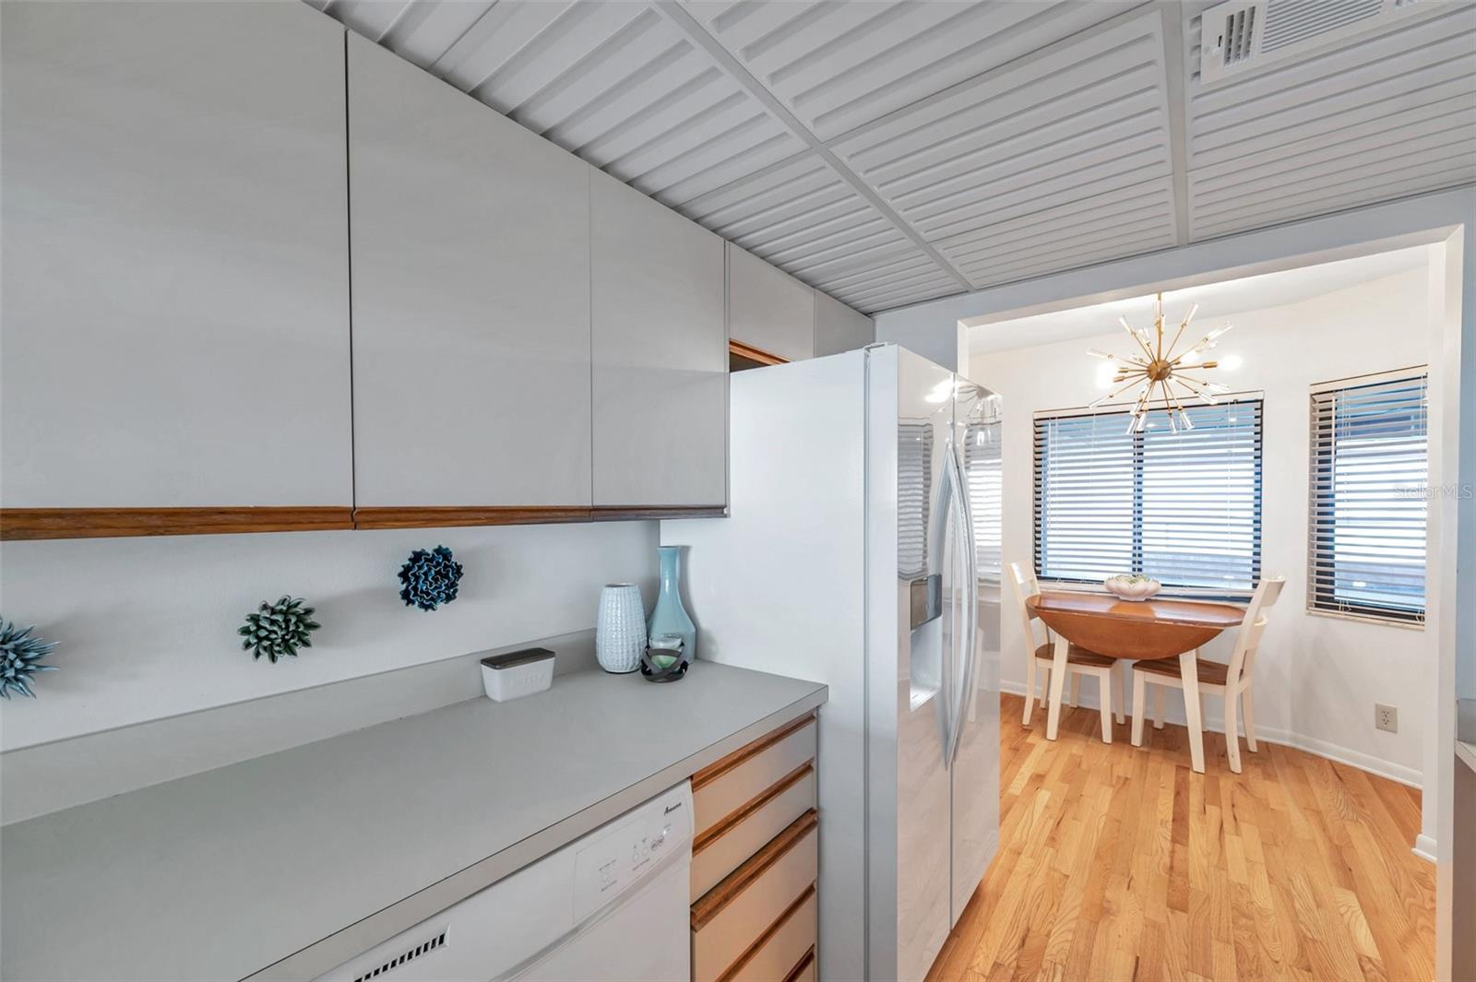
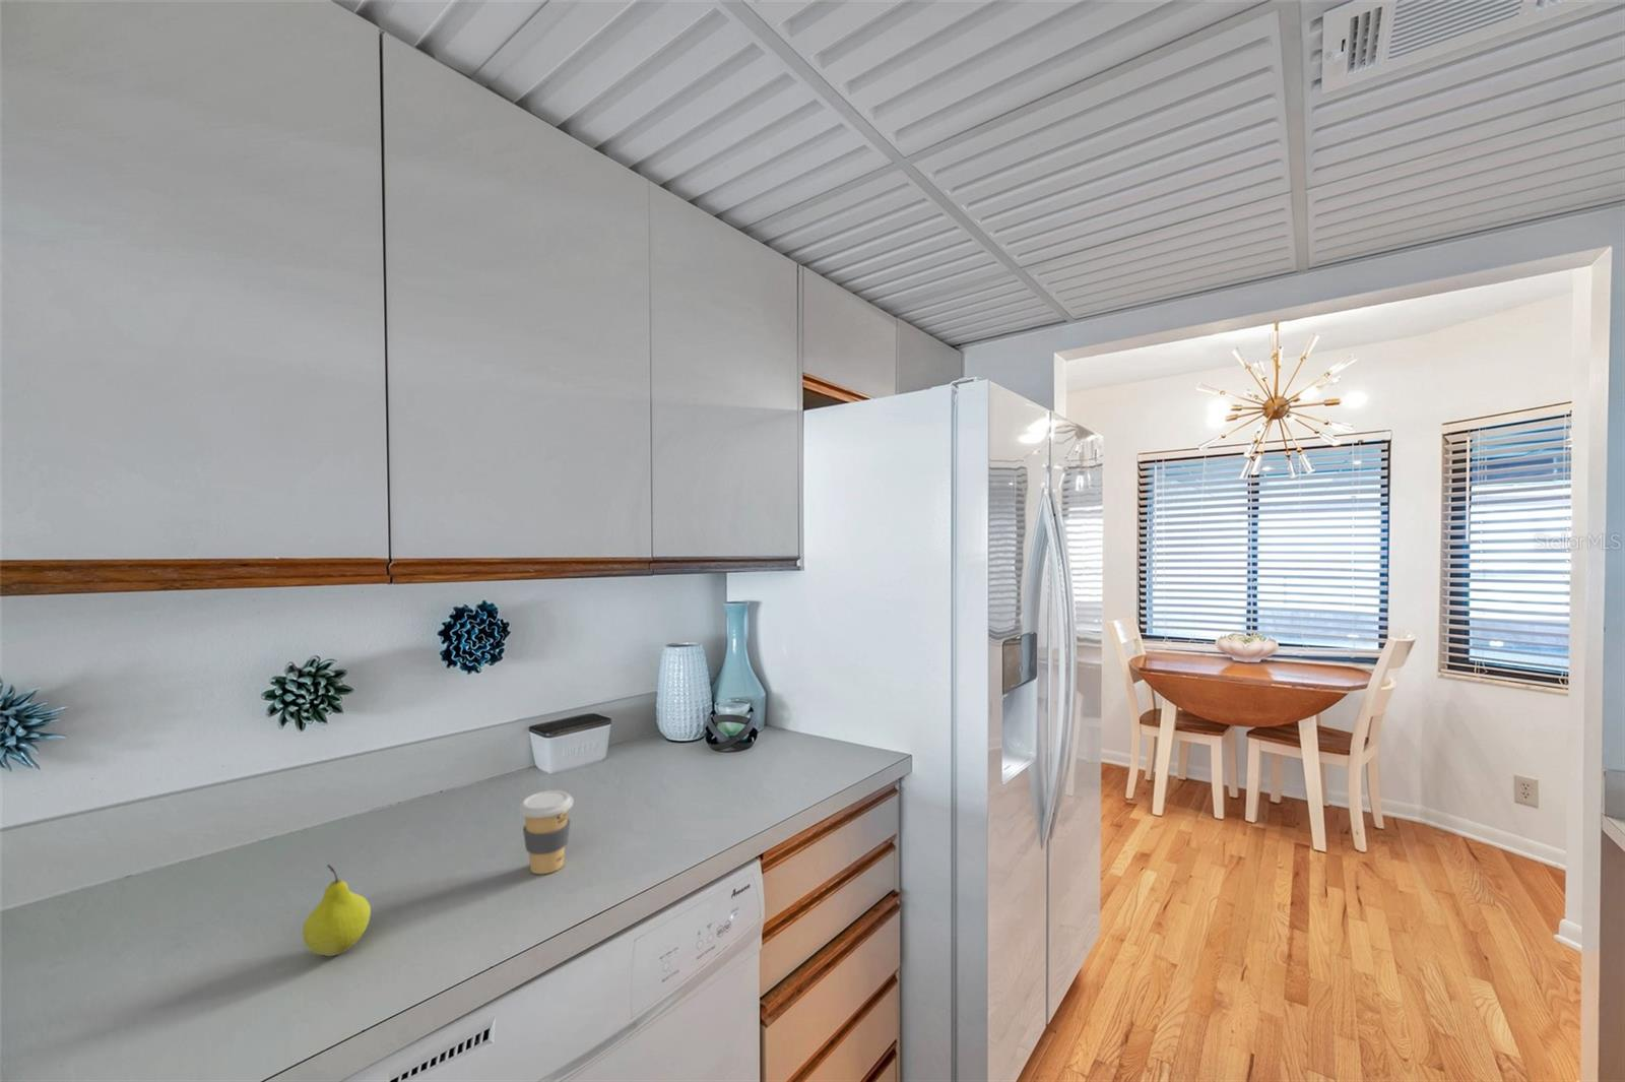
+ coffee cup [518,790,573,874]
+ fruit [302,863,372,958]
